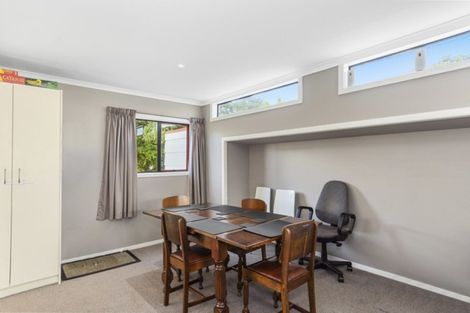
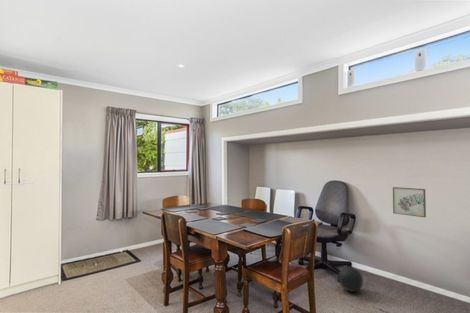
+ ball [338,266,364,293]
+ wall art [392,186,427,218]
